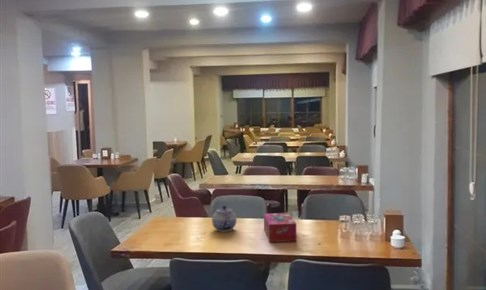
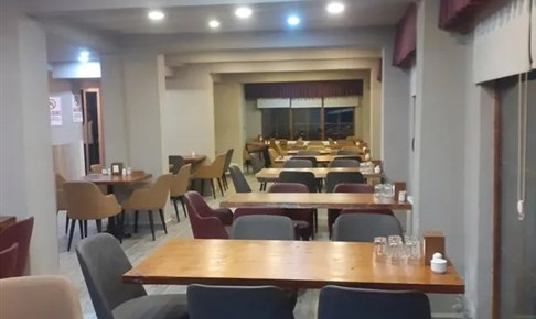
- teapot [211,204,238,232]
- tissue box [263,212,298,243]
